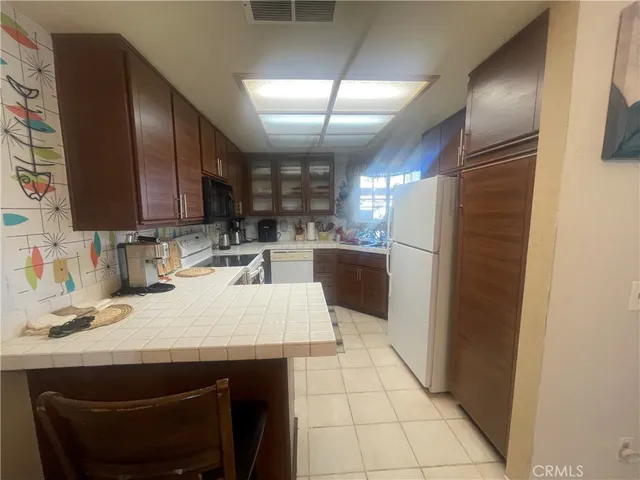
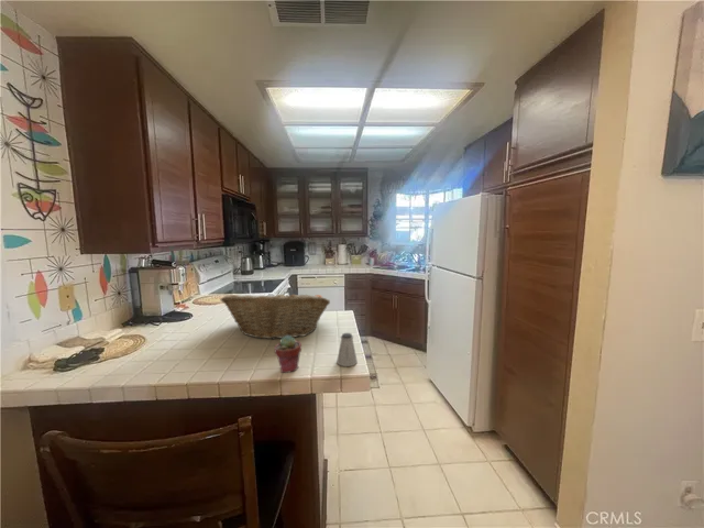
+ fruit basket [220,289,331,340]
+ saltshaker [336,332,359,367]
+ potted succulent [273,336,302,374]
